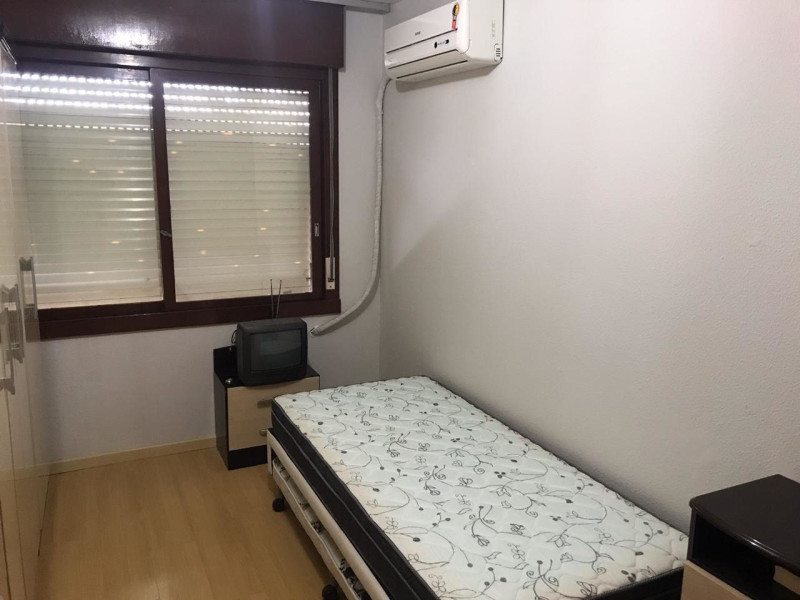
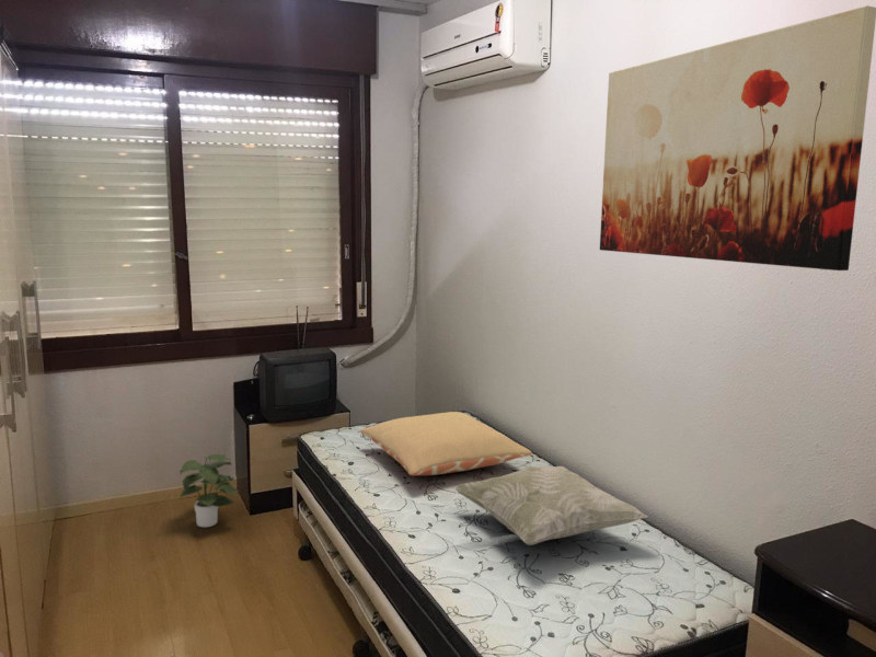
+ wall art [599,4,876,272]
+ pillow [359,411,533,476]
+ potted plant [178,453,240,529]
+ decorative pillow [453,465,648,546]
